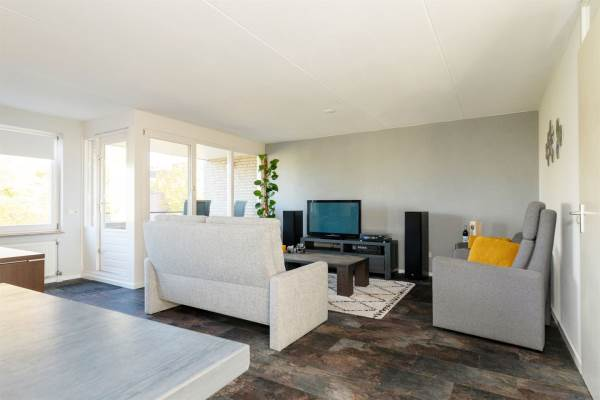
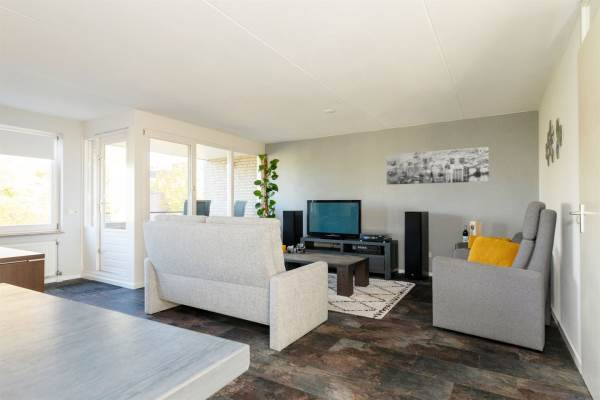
+ wall art [386,146,490,186]
